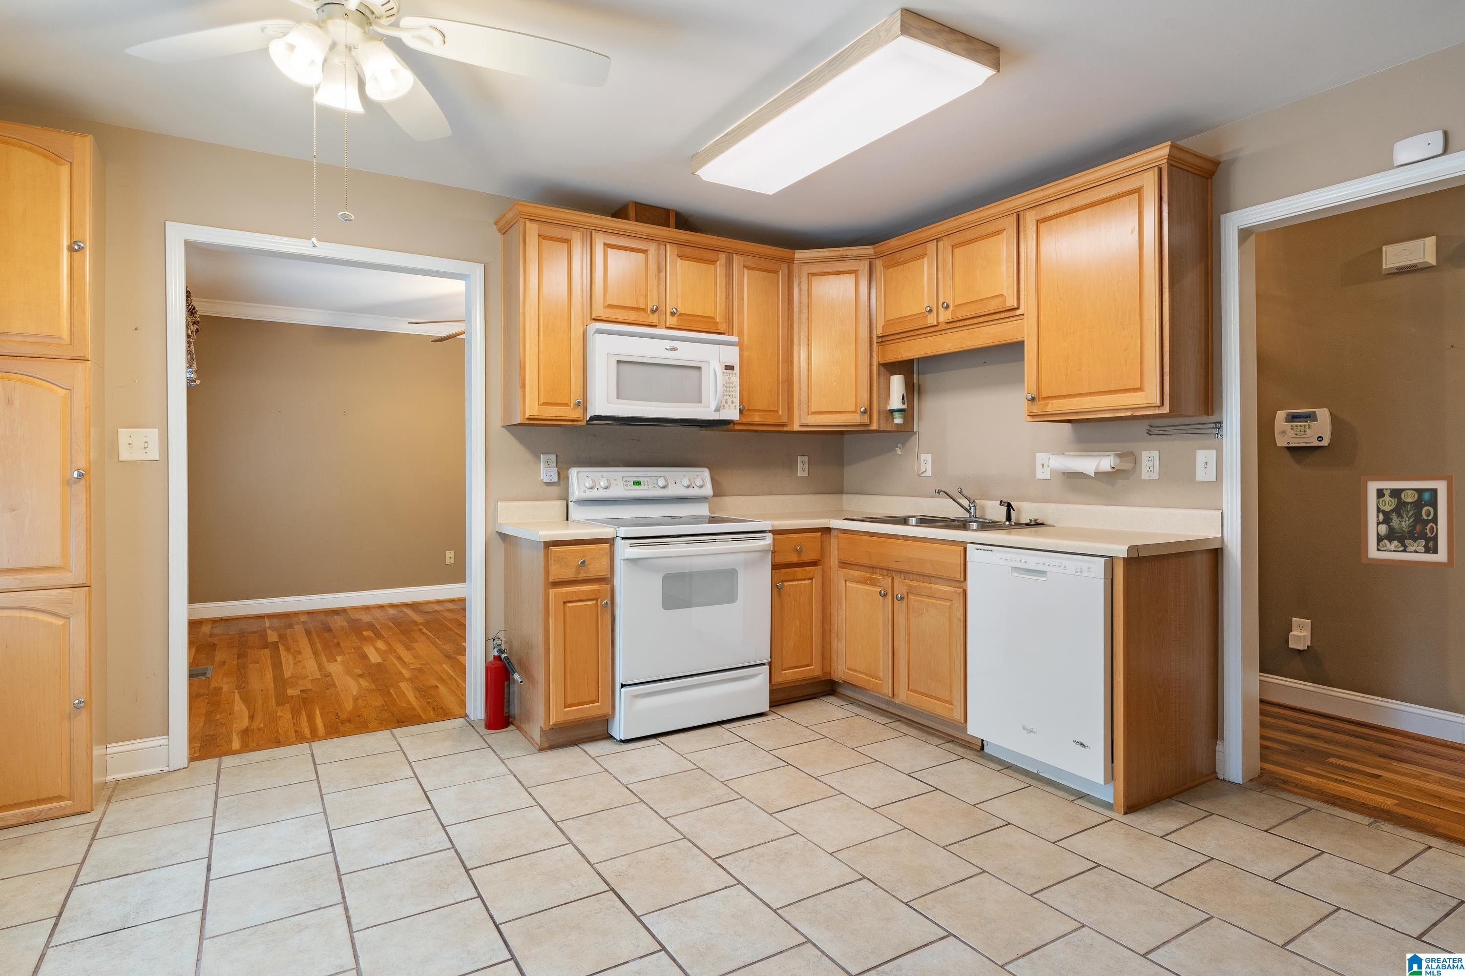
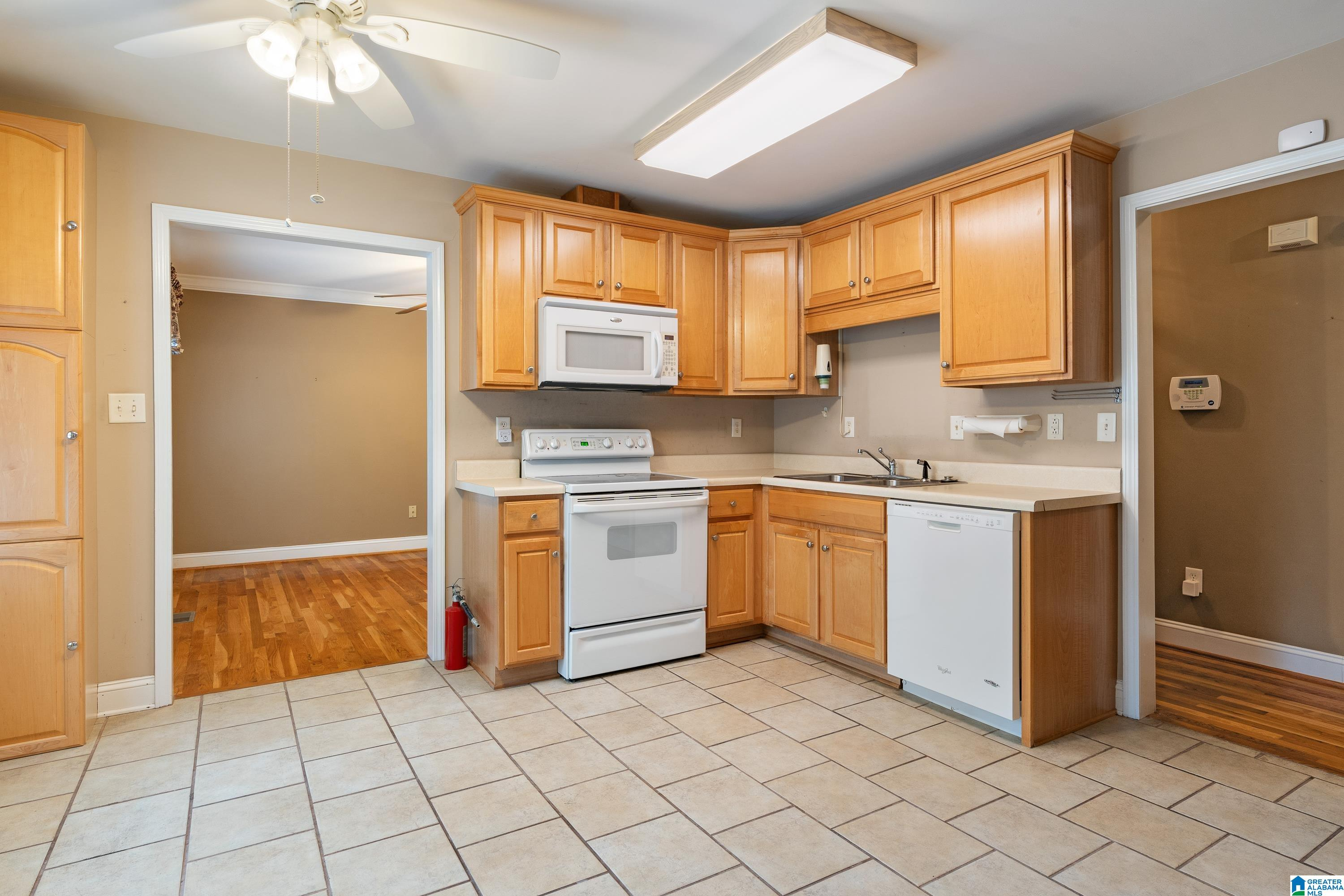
- wall art [1360,474,1455,569]
